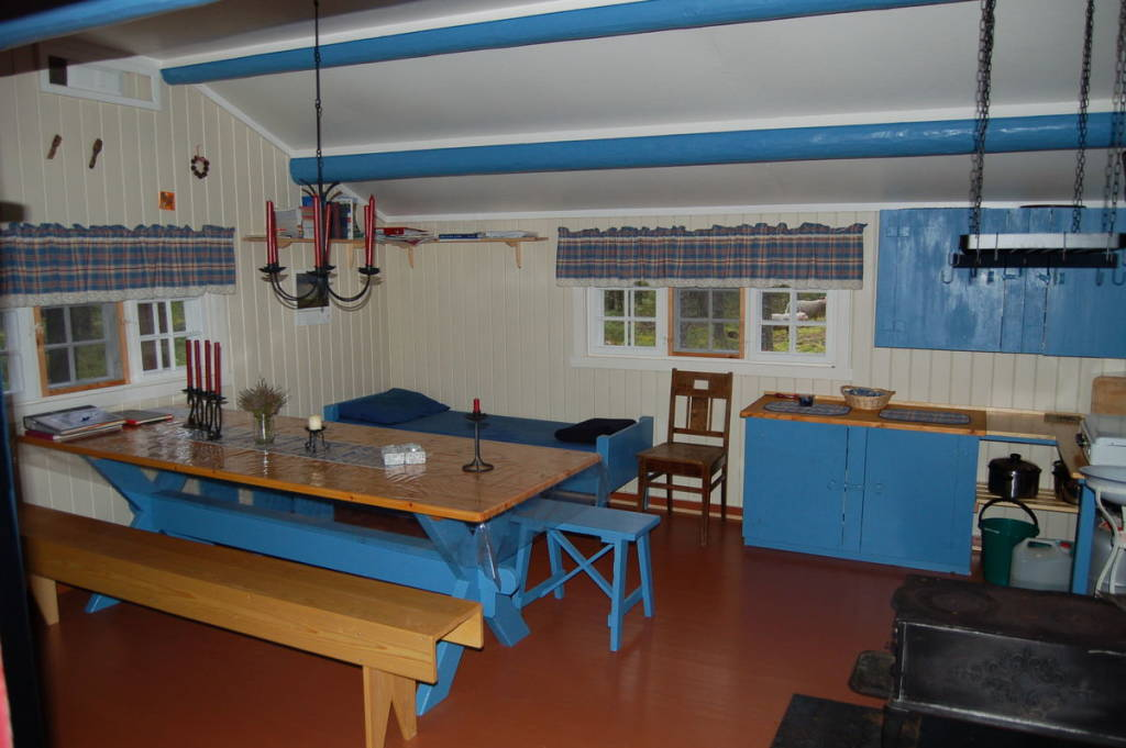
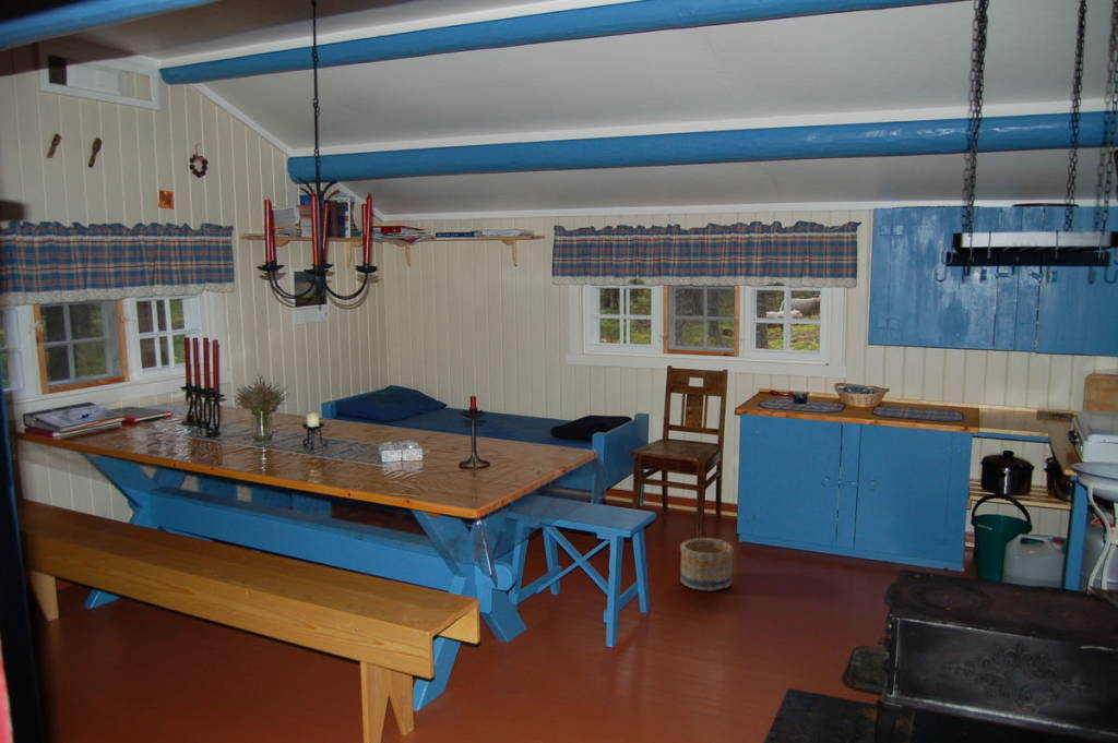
+ basket [679,537,735,591]
